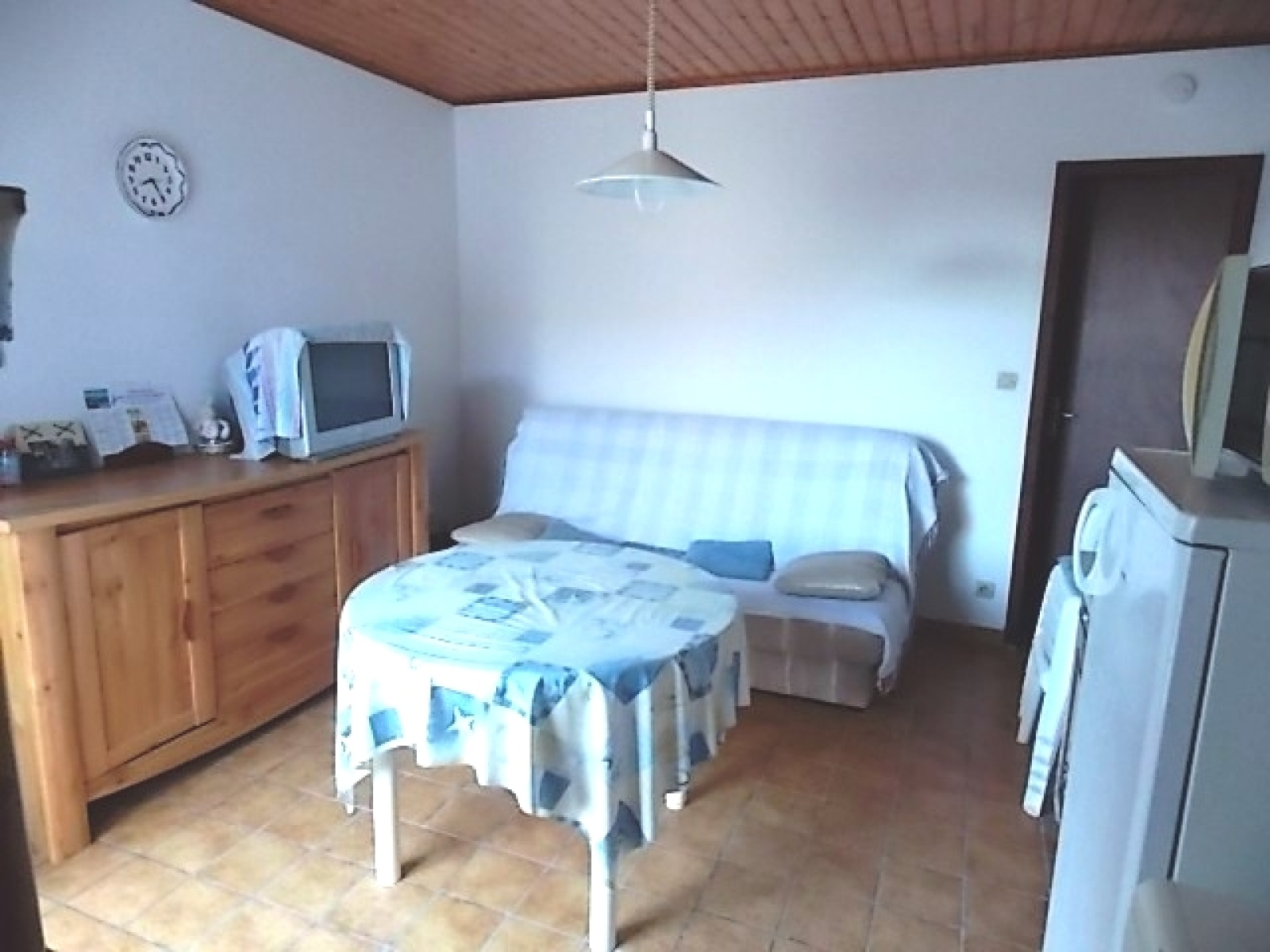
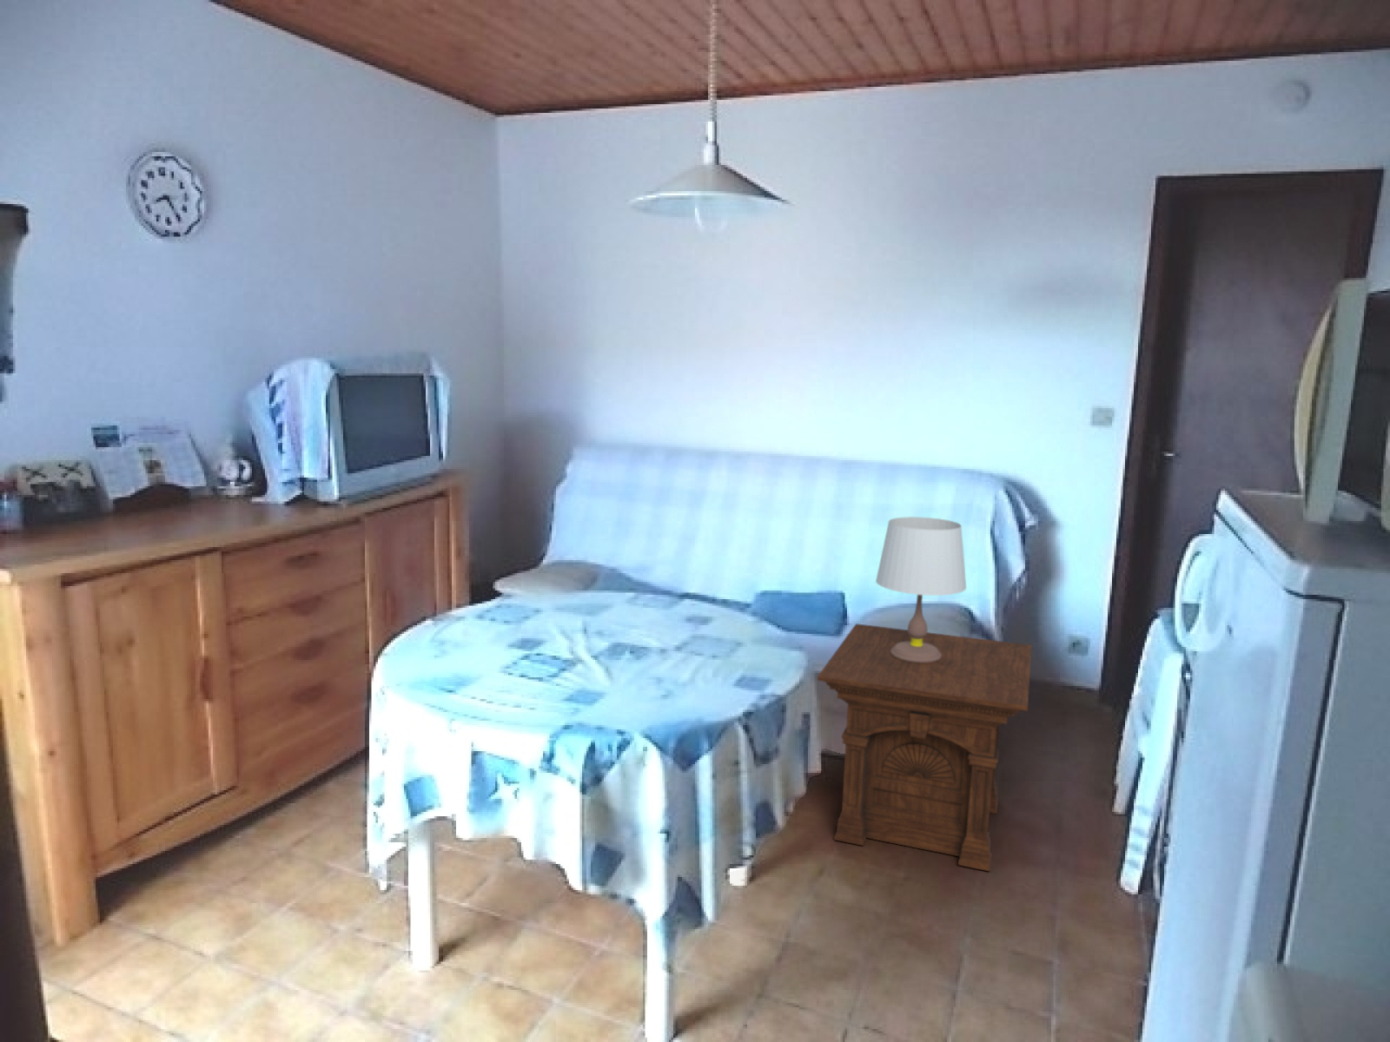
+ side table [816,623,1033,872]
+ table lamp [874,516,966,662]
